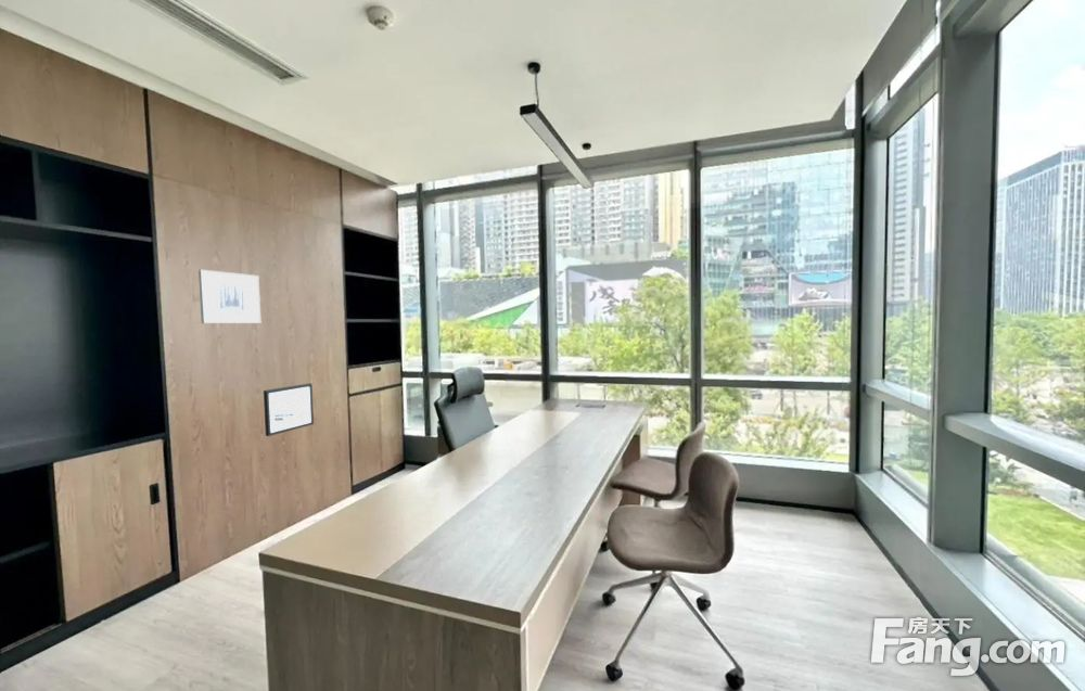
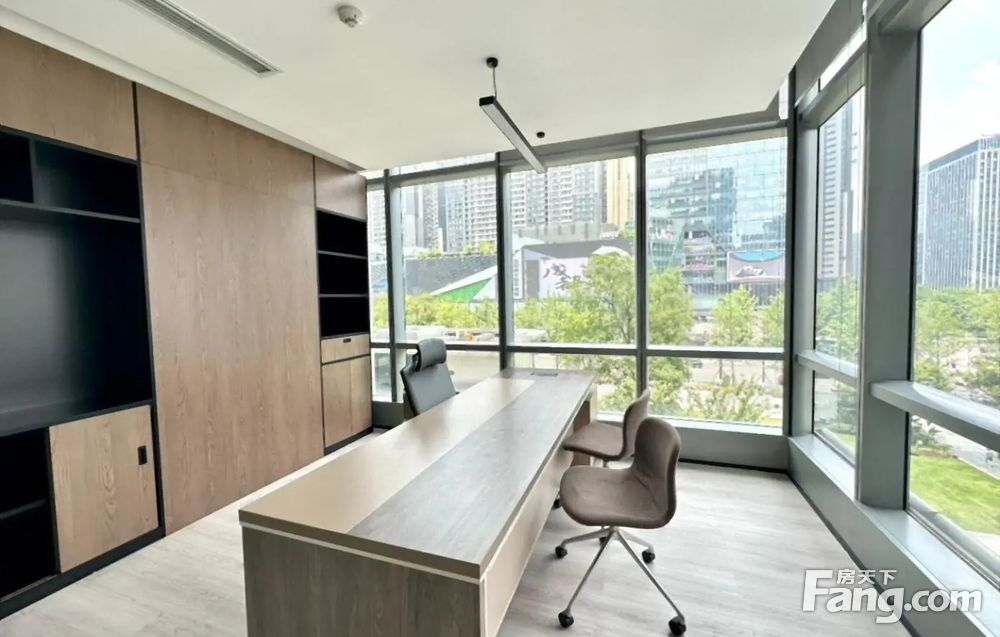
- wall art [197,269,261,324]
- wall art [263,382,315,437]
